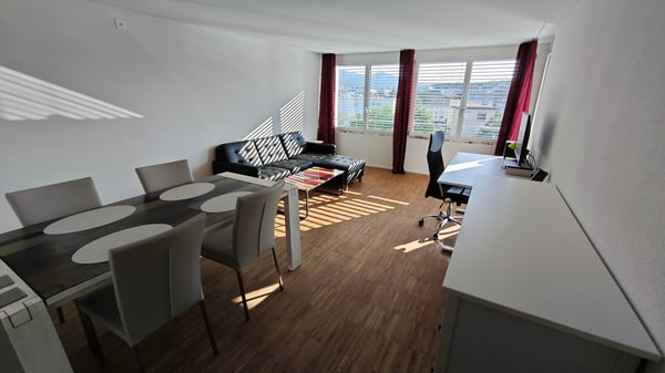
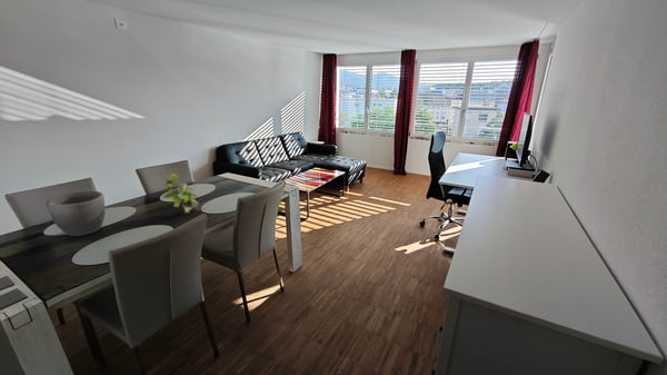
+ bowl [46,190,106,237]
+ plant [160,172,206,215]
